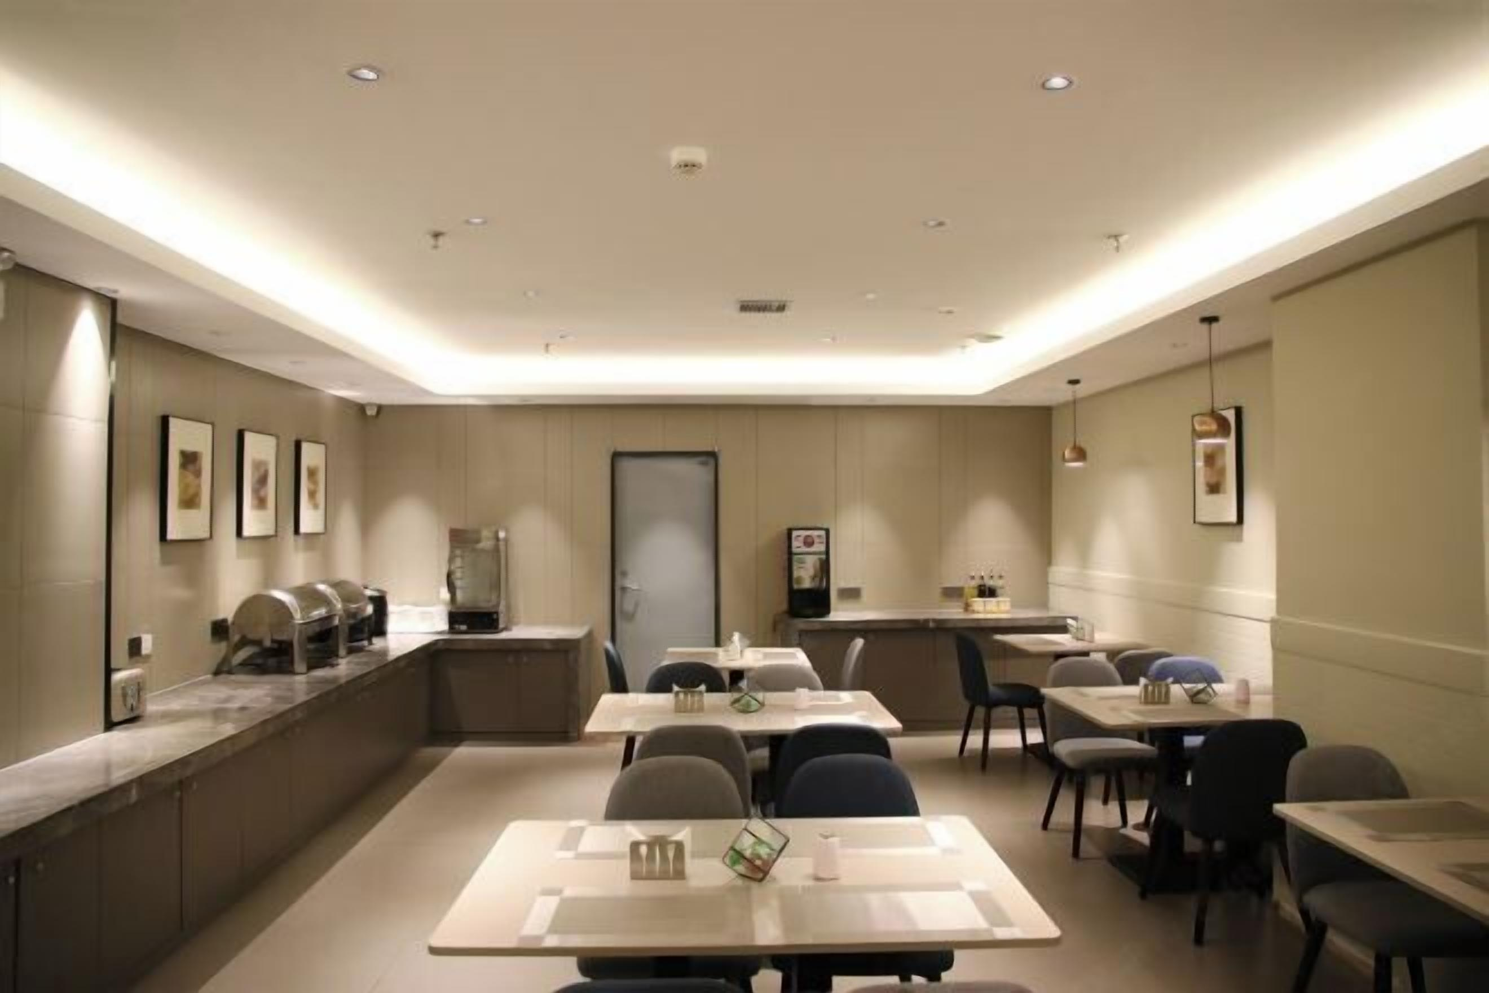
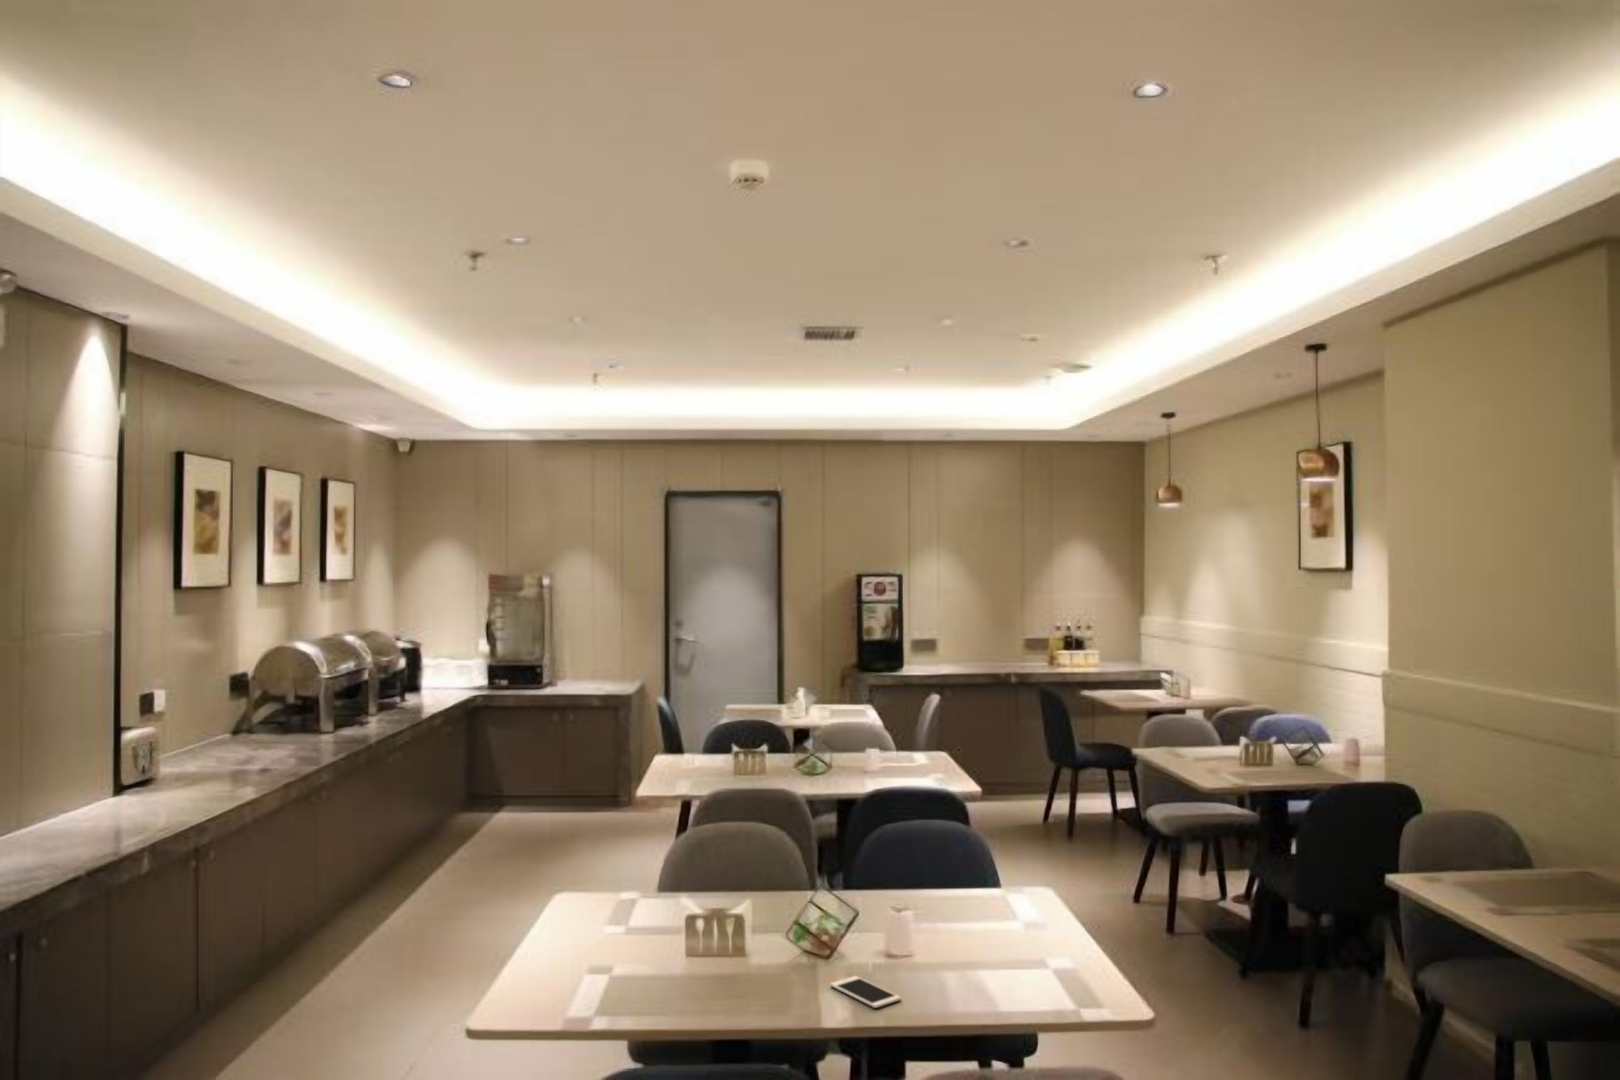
+ cell phone [829,975,902,1009]
